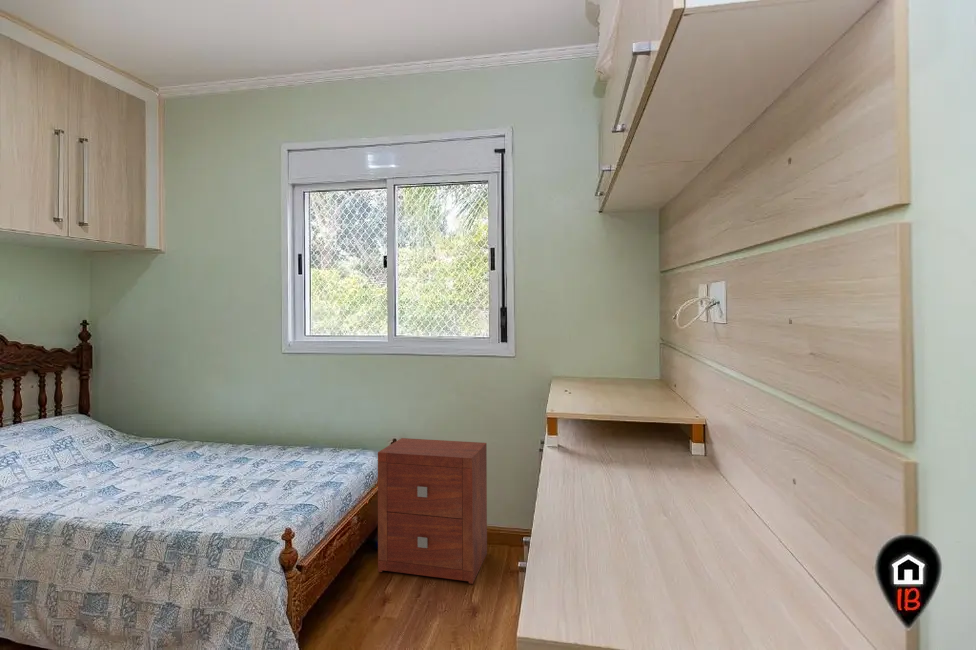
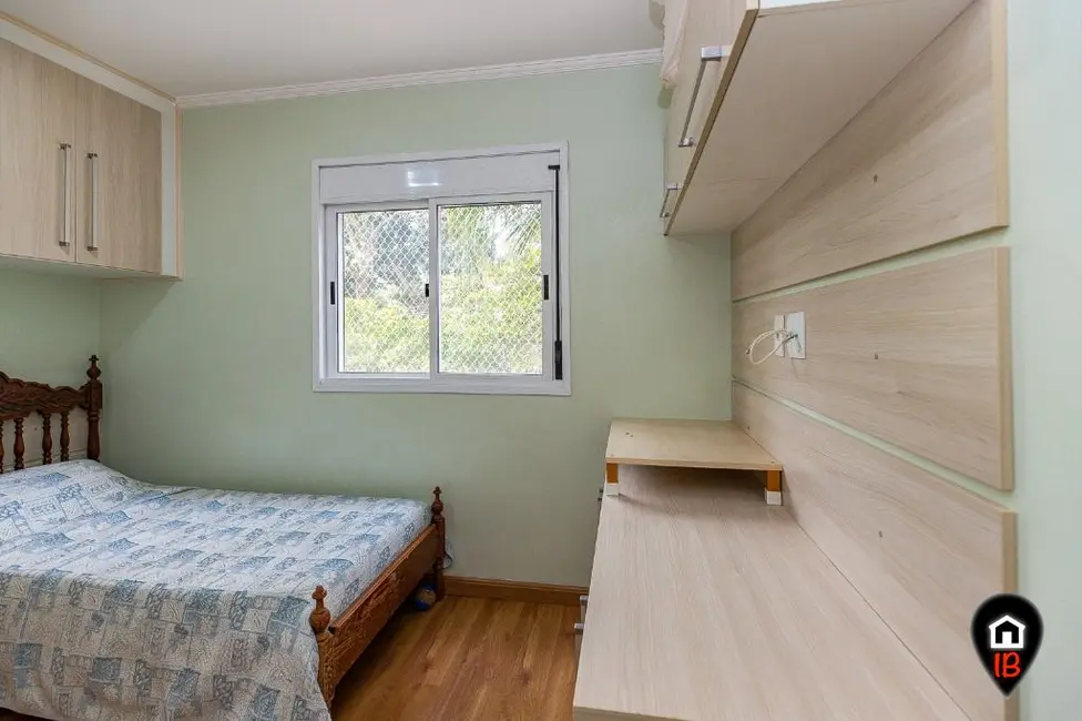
- nightstand [377,437,488,585]
